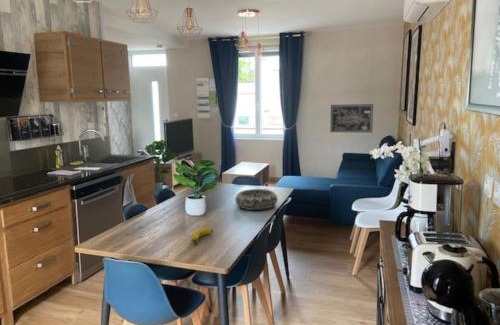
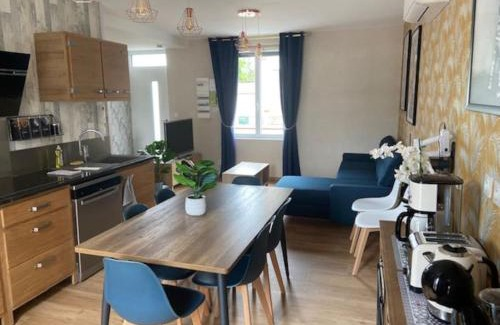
- decorative bowl [234,188,278,211]
- wall art [329,103,374,133]
- banana [191,227,214,246]
